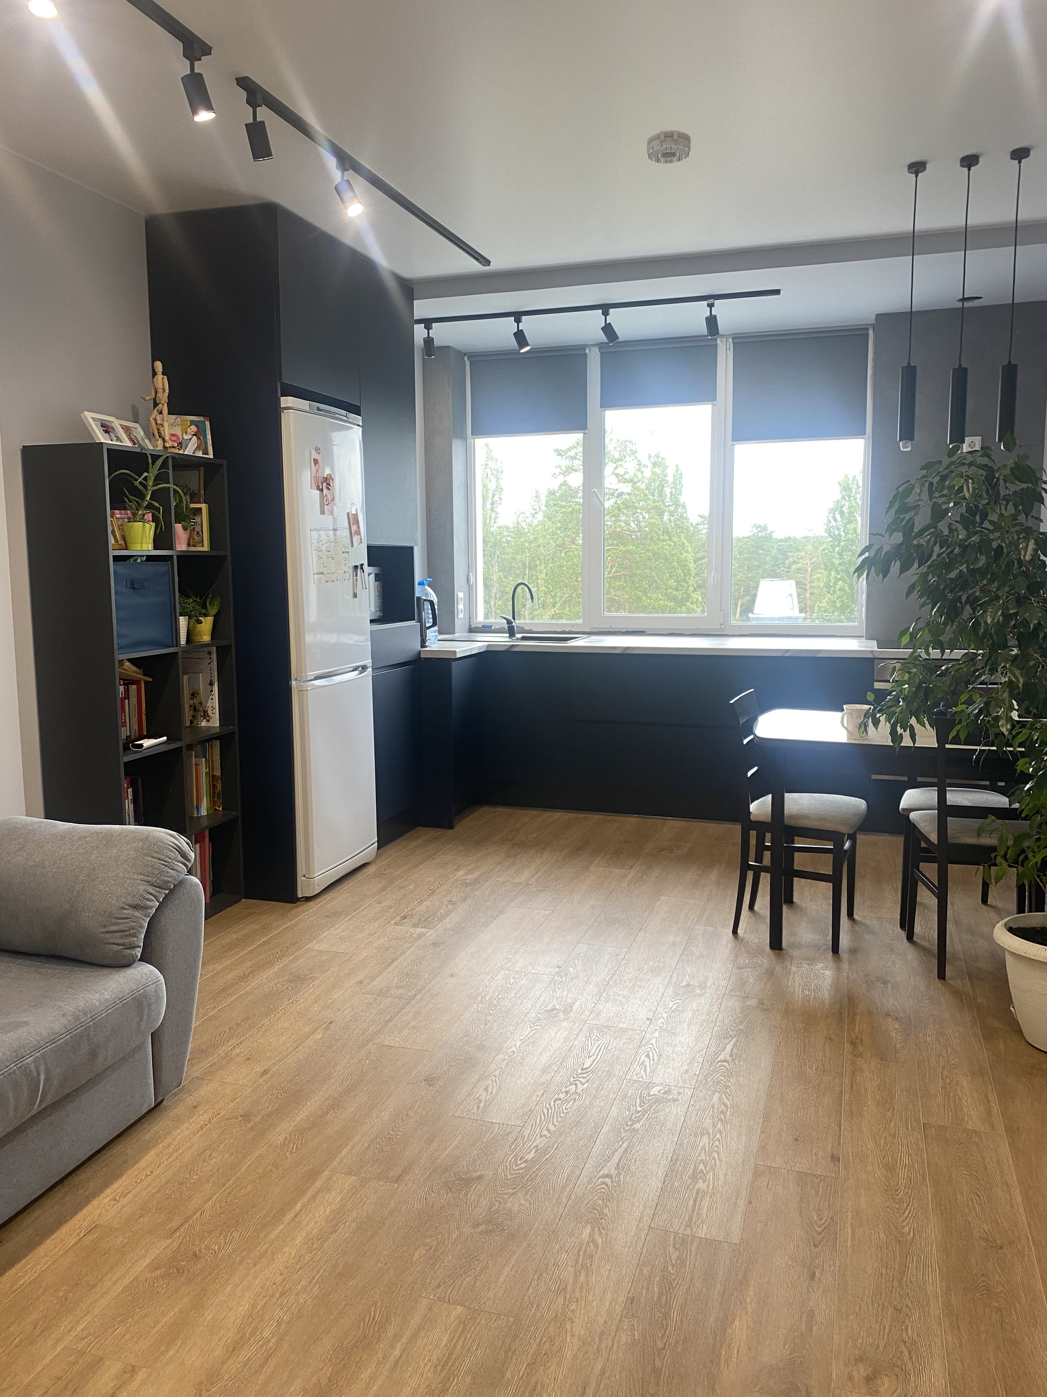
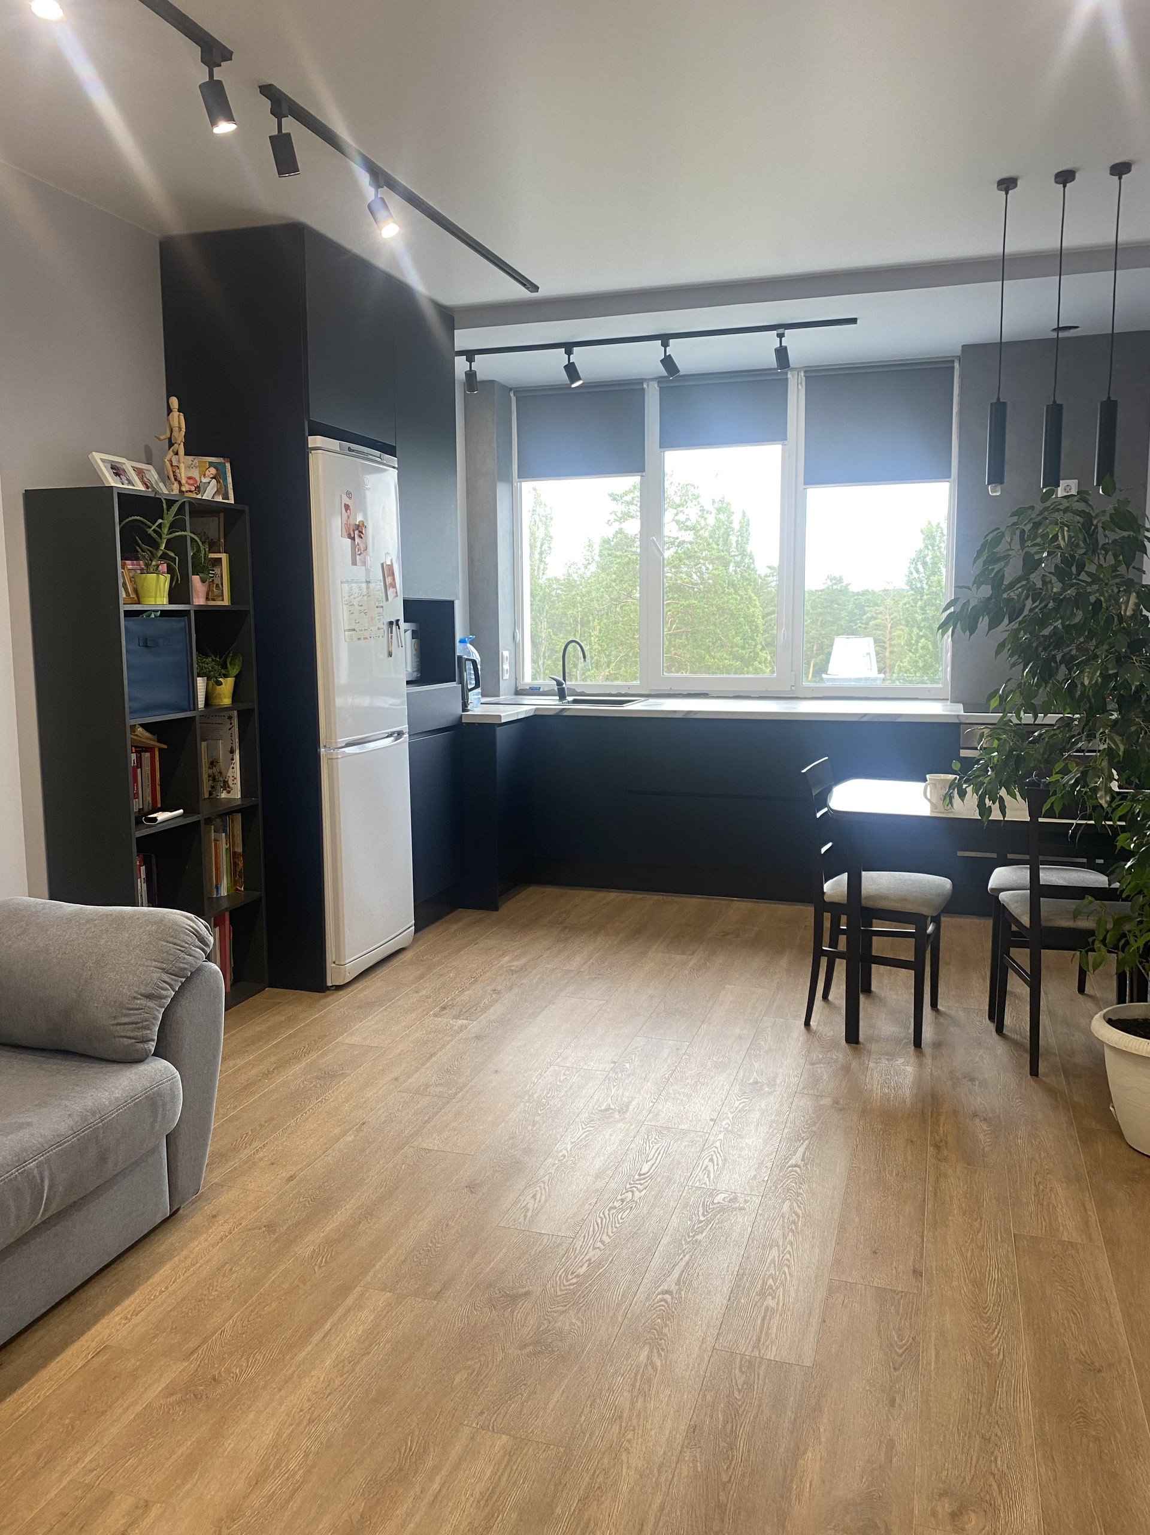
- smoke detector [647,130,692,164]
